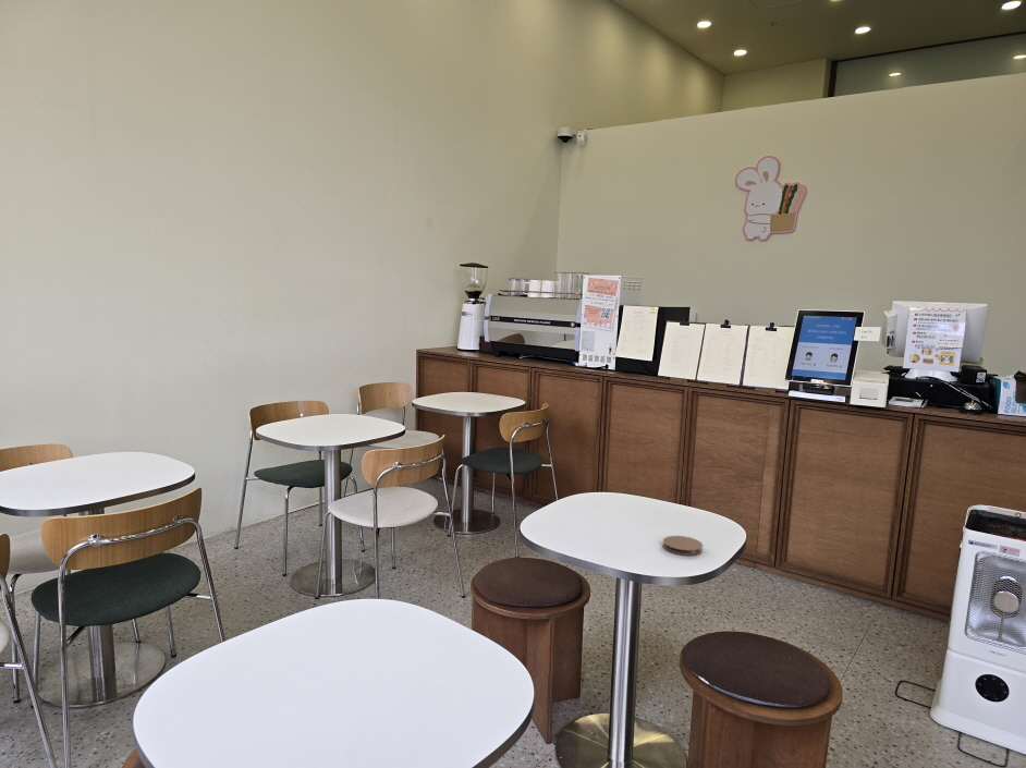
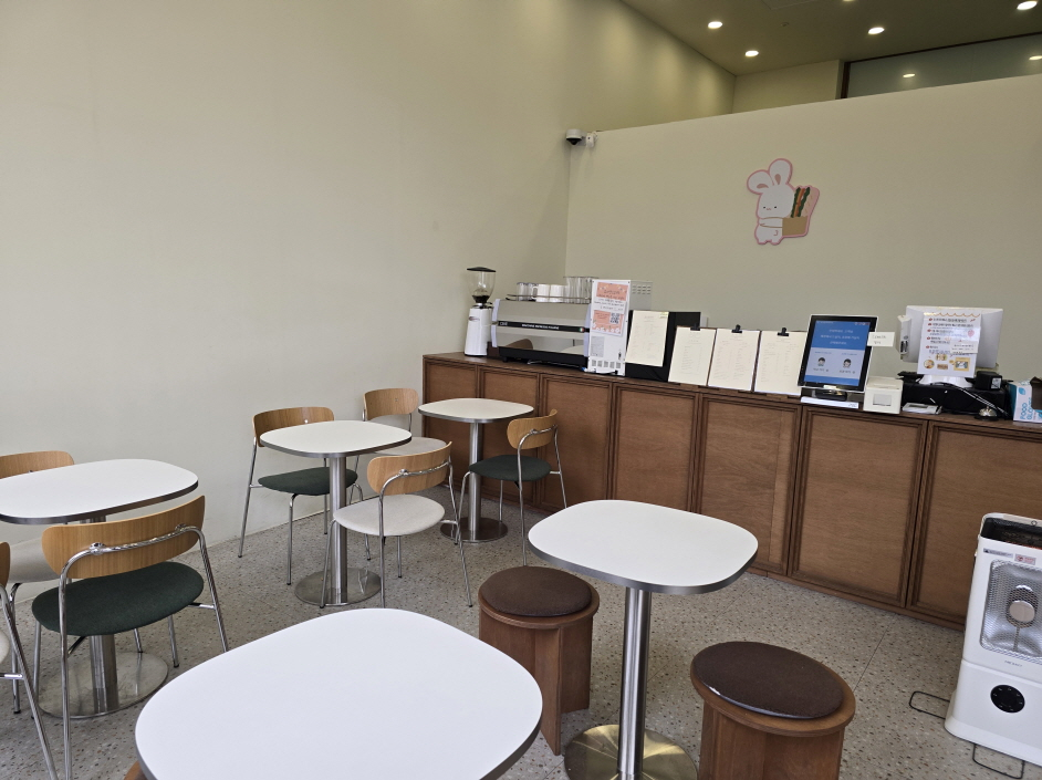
- coaster [662,535,704,557]
